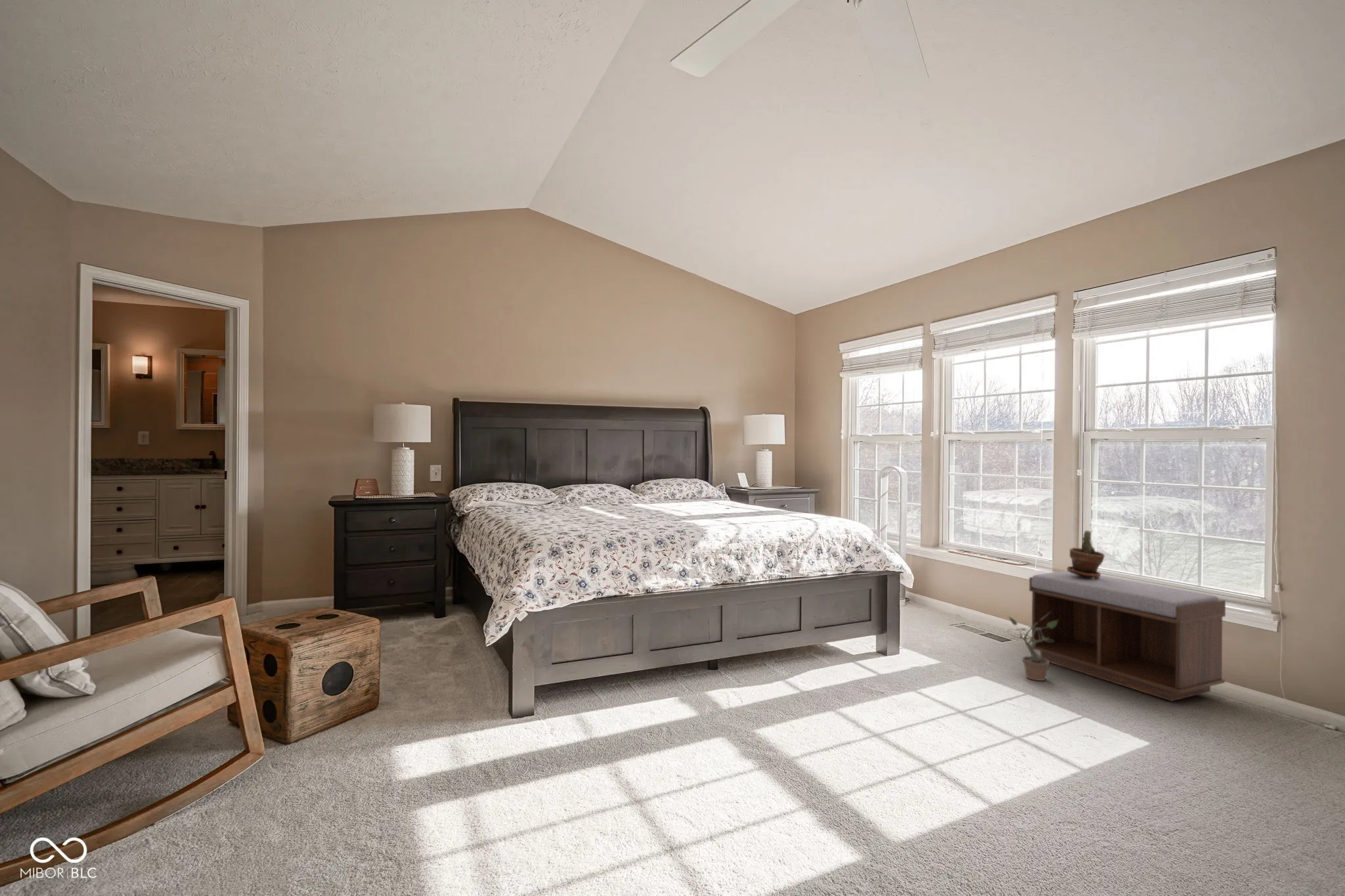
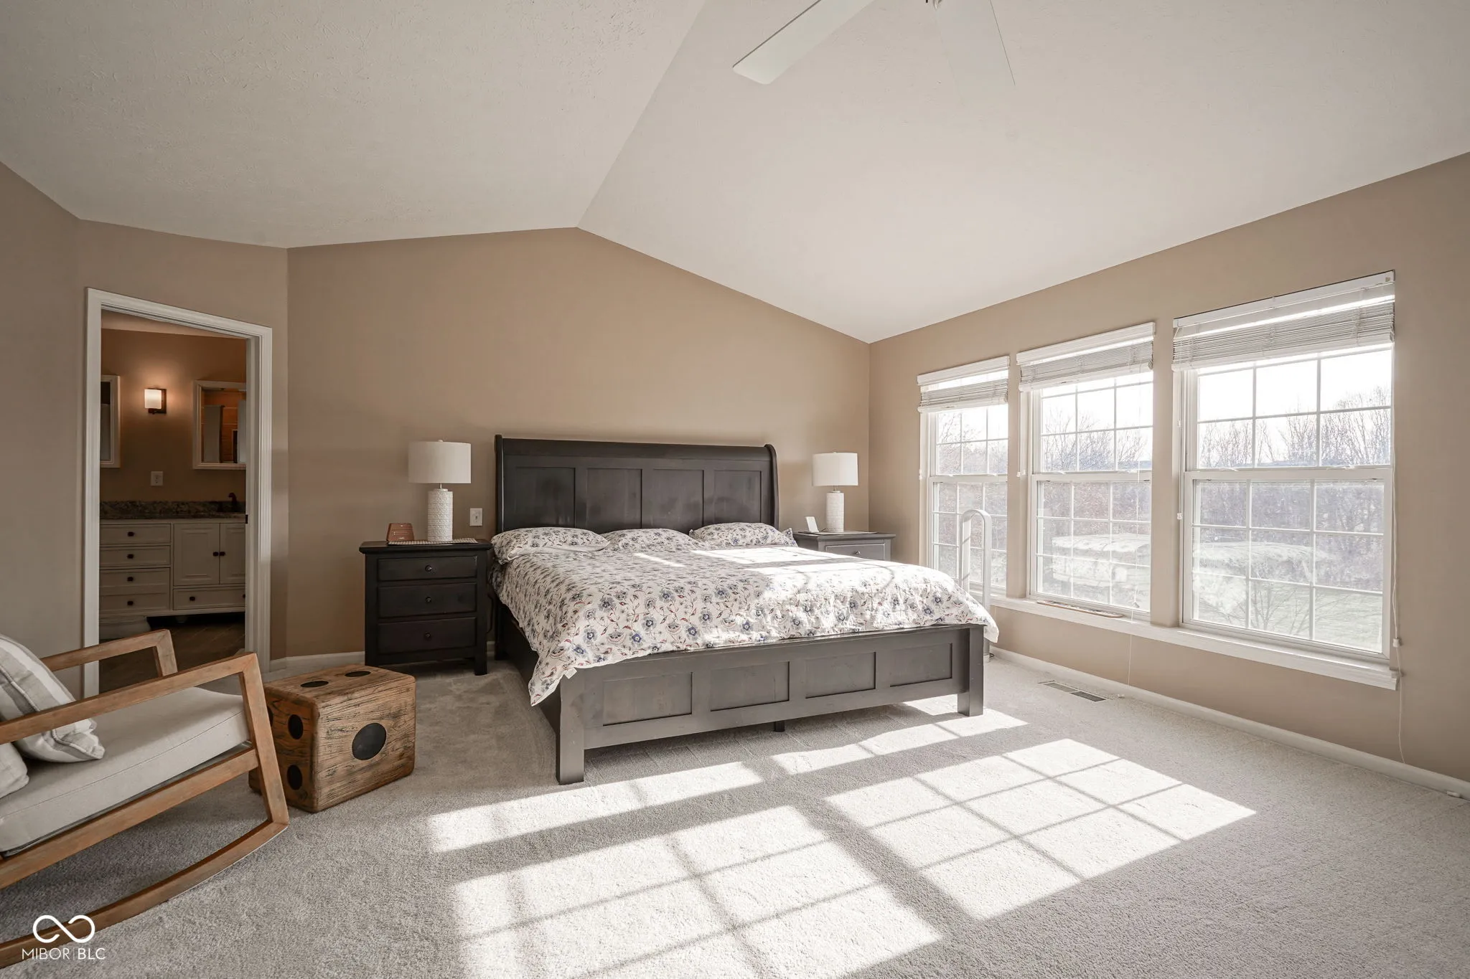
- bench [1028,570,1226,702]
- potted plant [1007,615,1058,681]
- potted plant [1067,530,1105,580]
